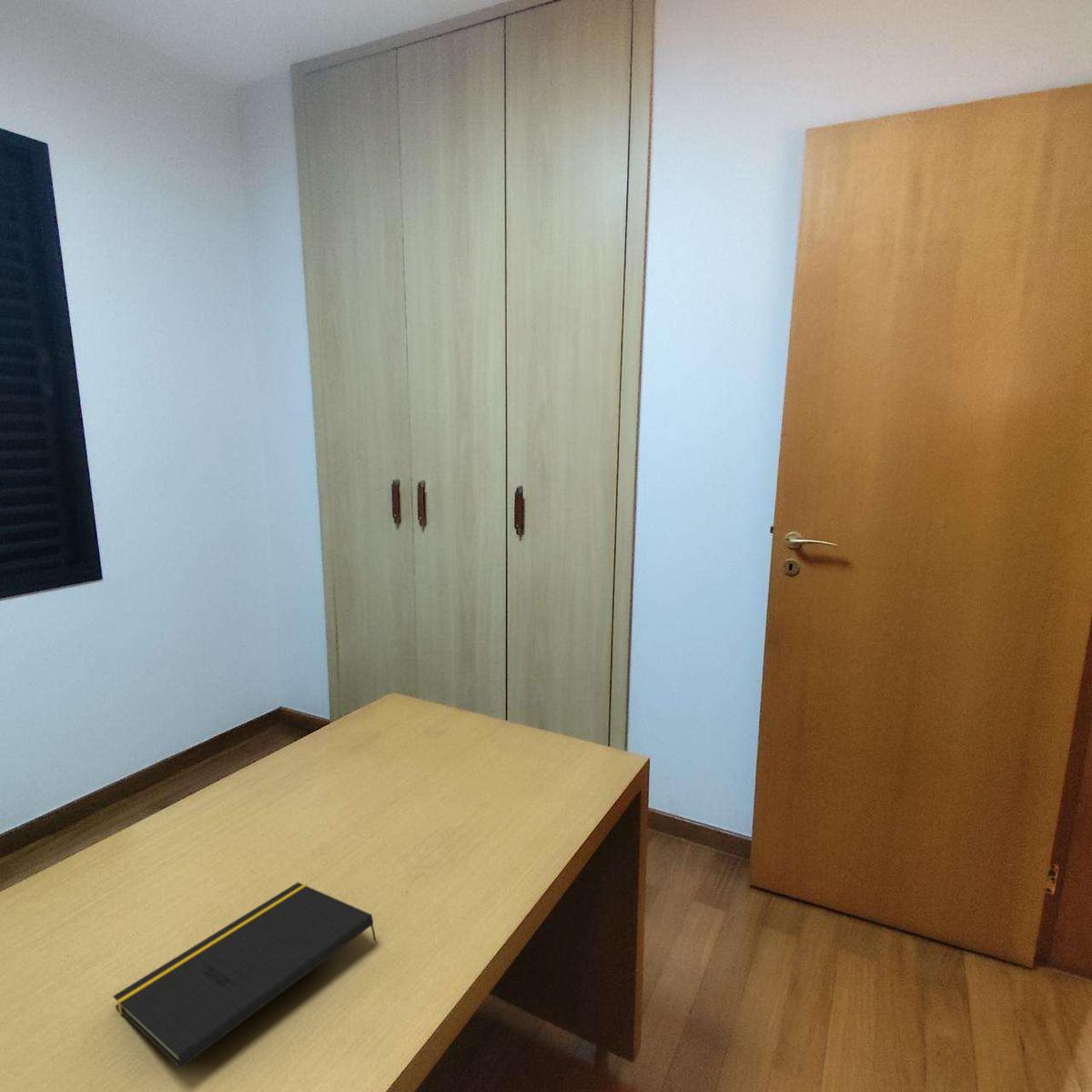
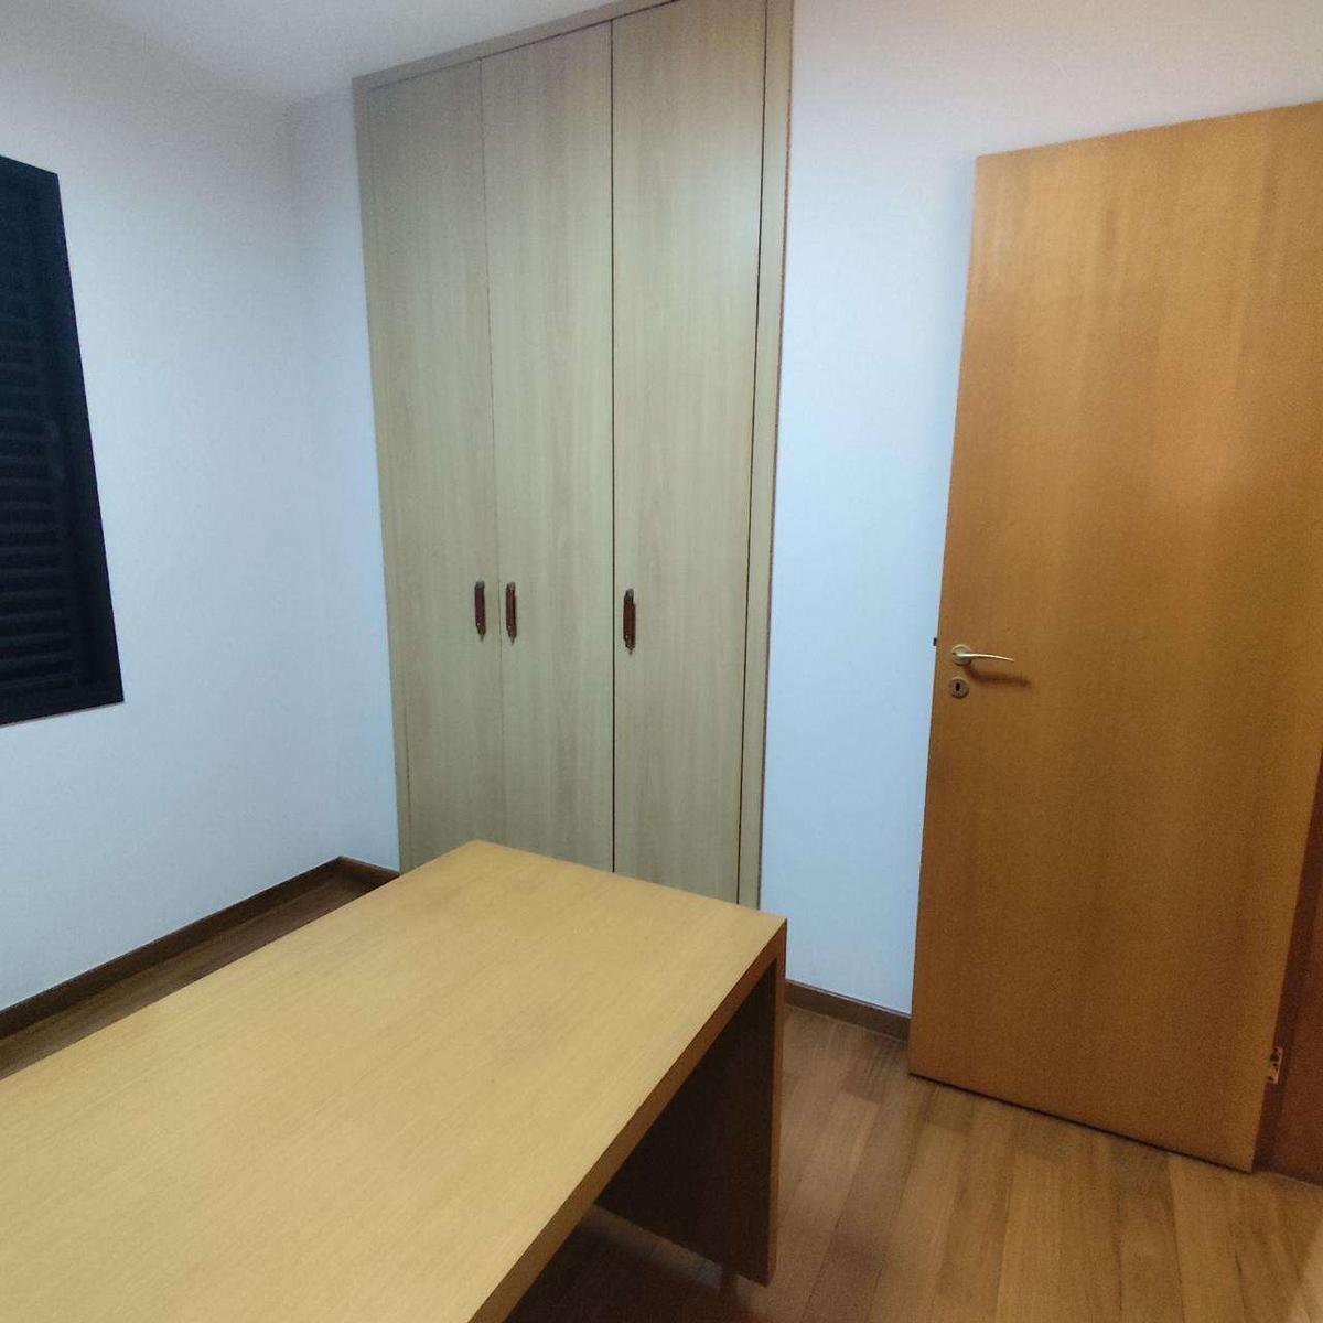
- notepad [112,881,379,1069]
